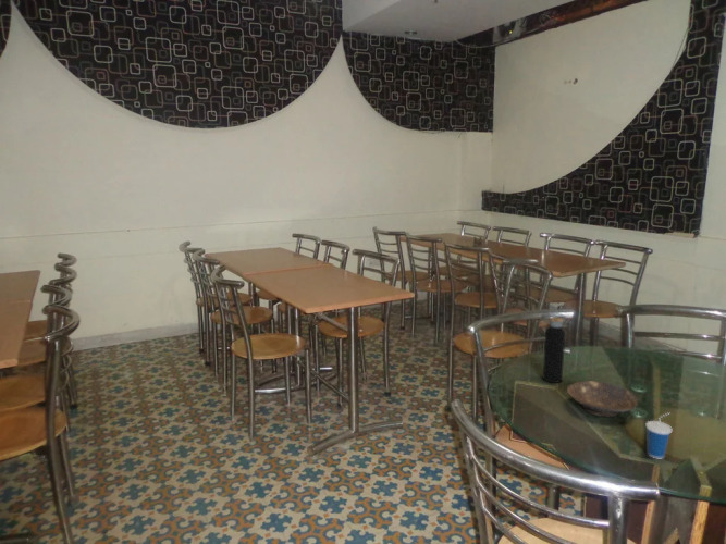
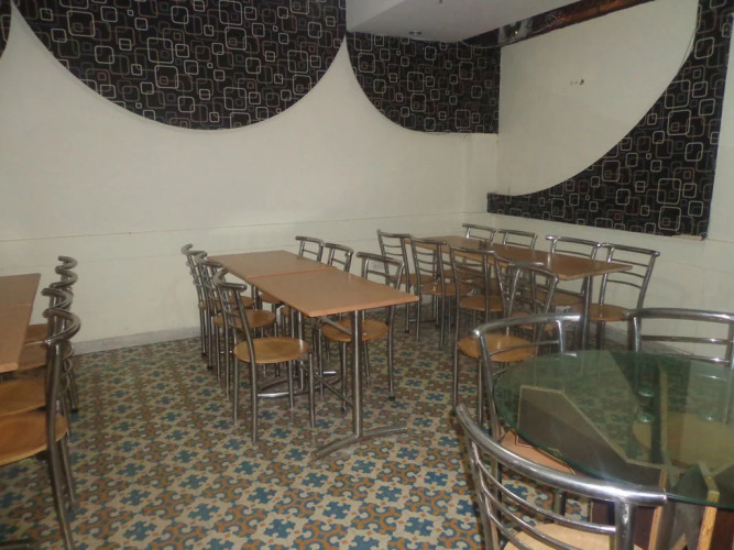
- bowl [566,380,639,418]
- water bottle [542,311,566,384]
- cup [644,411,673,459]
